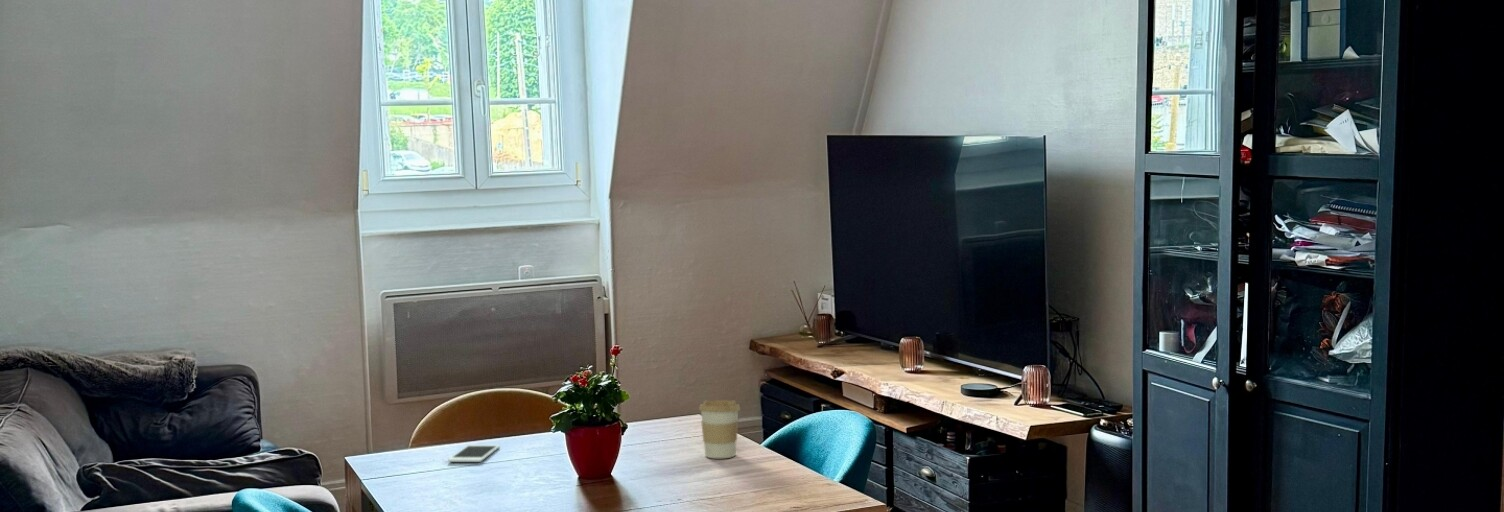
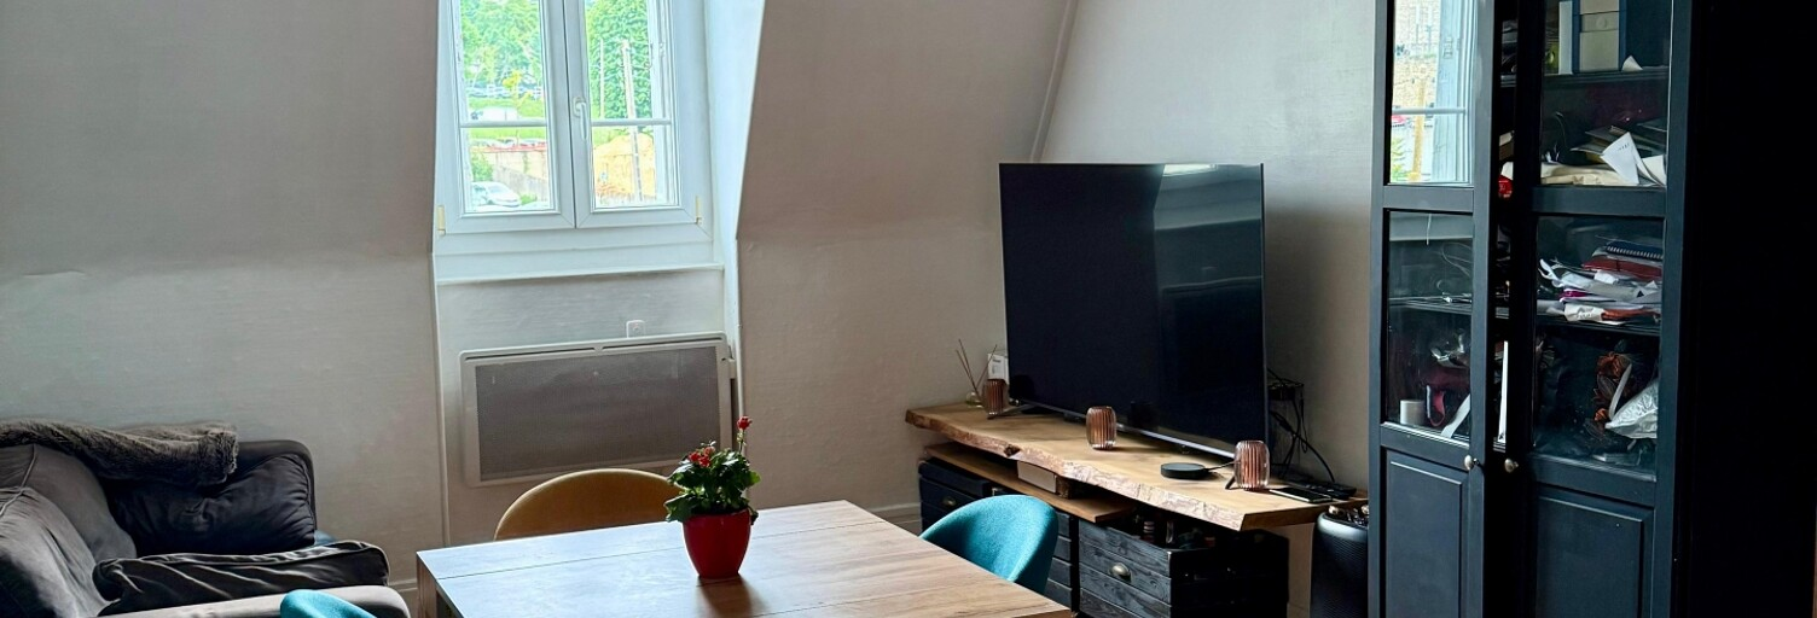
- cell phone [447,444,501,463]
- coffee cup [698,399,741,459]
